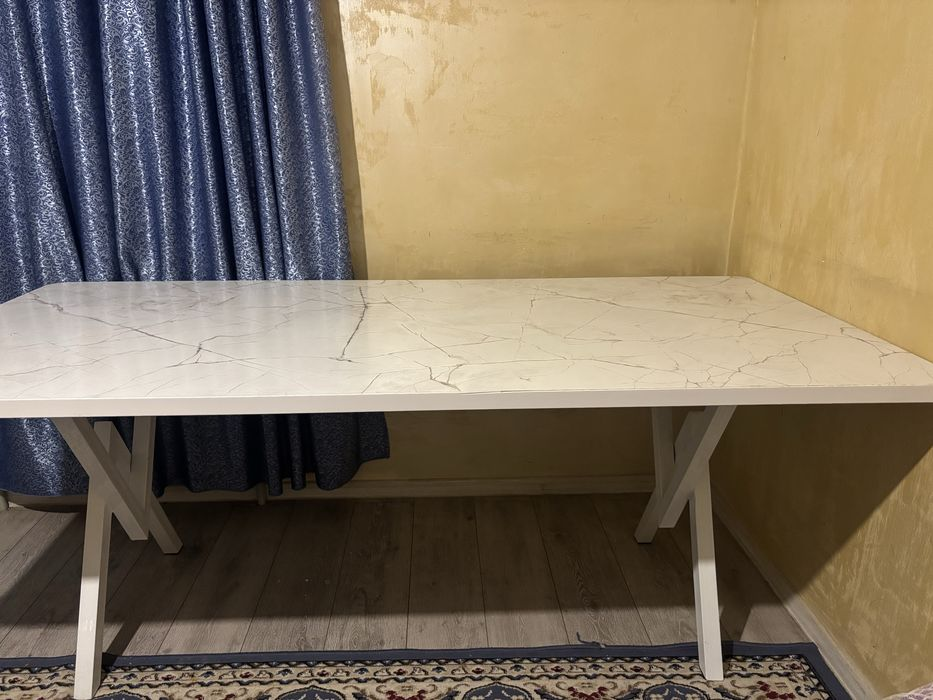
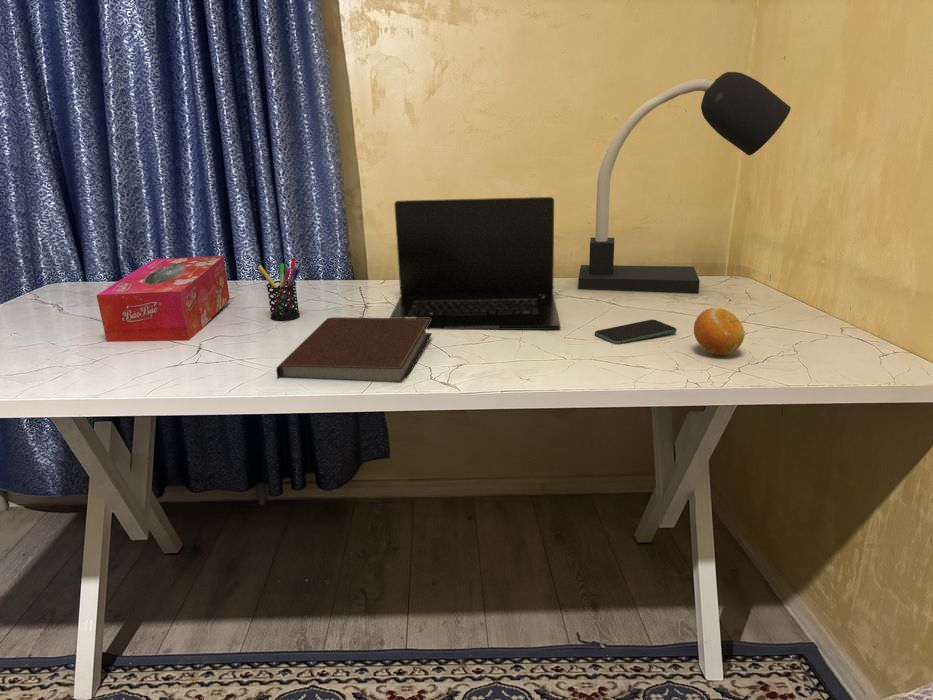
+ pen holder [257,257,301,322]
+ fruit [693,307,746,356]
+ notebook [275,316,433,384]
+ desk lamp [577,71,792,295]
+ smartphone [594,319,678,345]
+ laptop [389,196,561,331]
+ tissue box [95,255,231,343]
